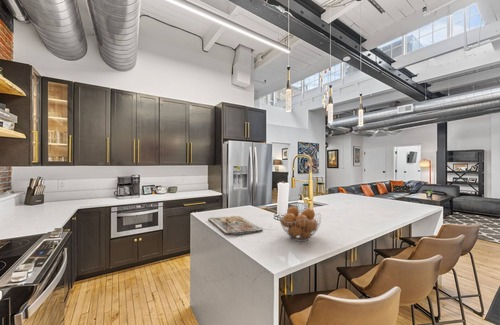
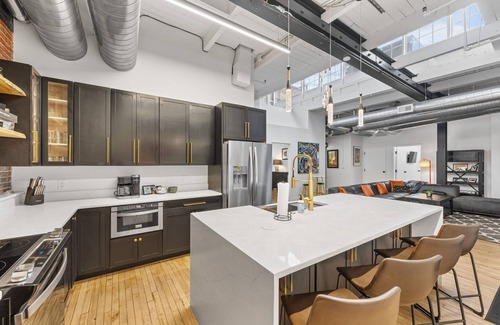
- cutting board [207,215,264,237]
- fruit basket [277,205,323,242]
